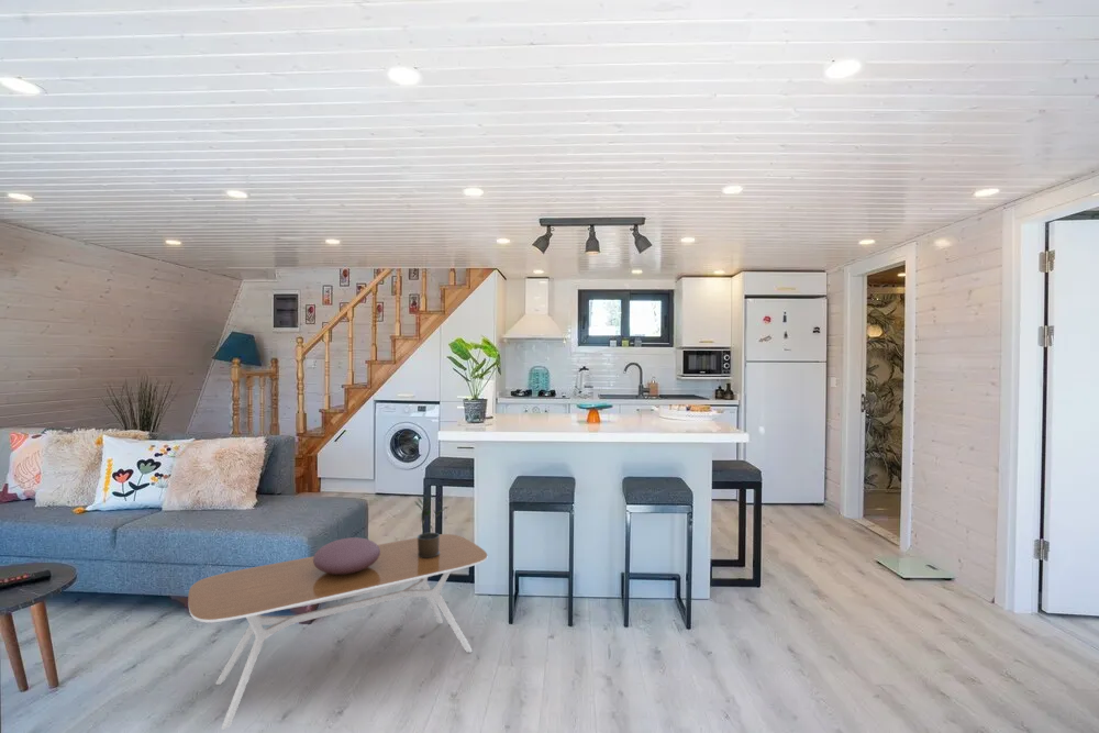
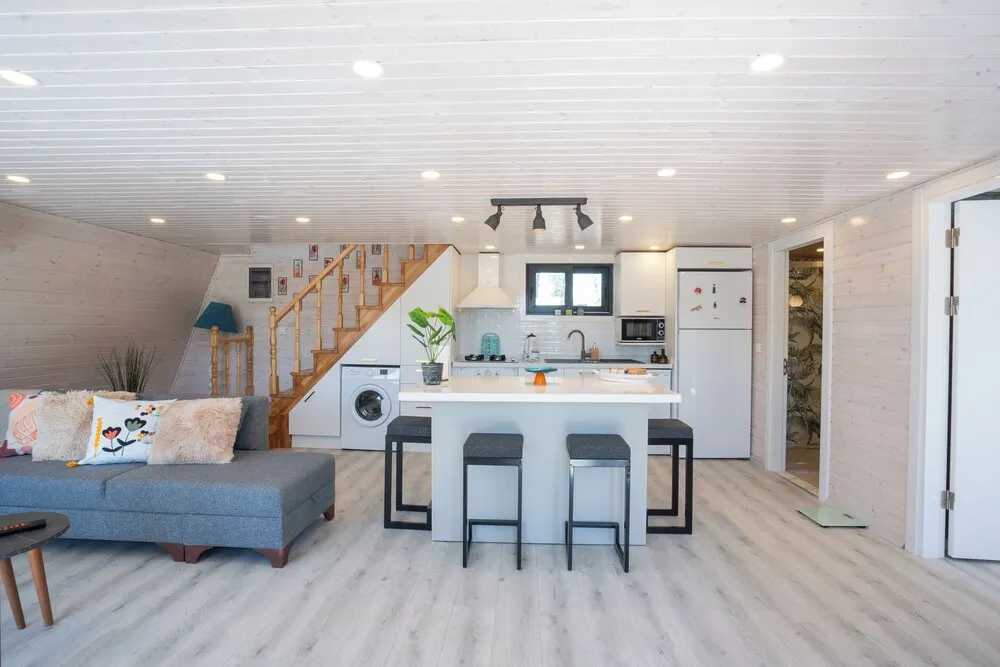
- potted plant [413,497,448,558]
- coffee table [187,533,488,731]
- decorative bowl [313,536,380,575]
